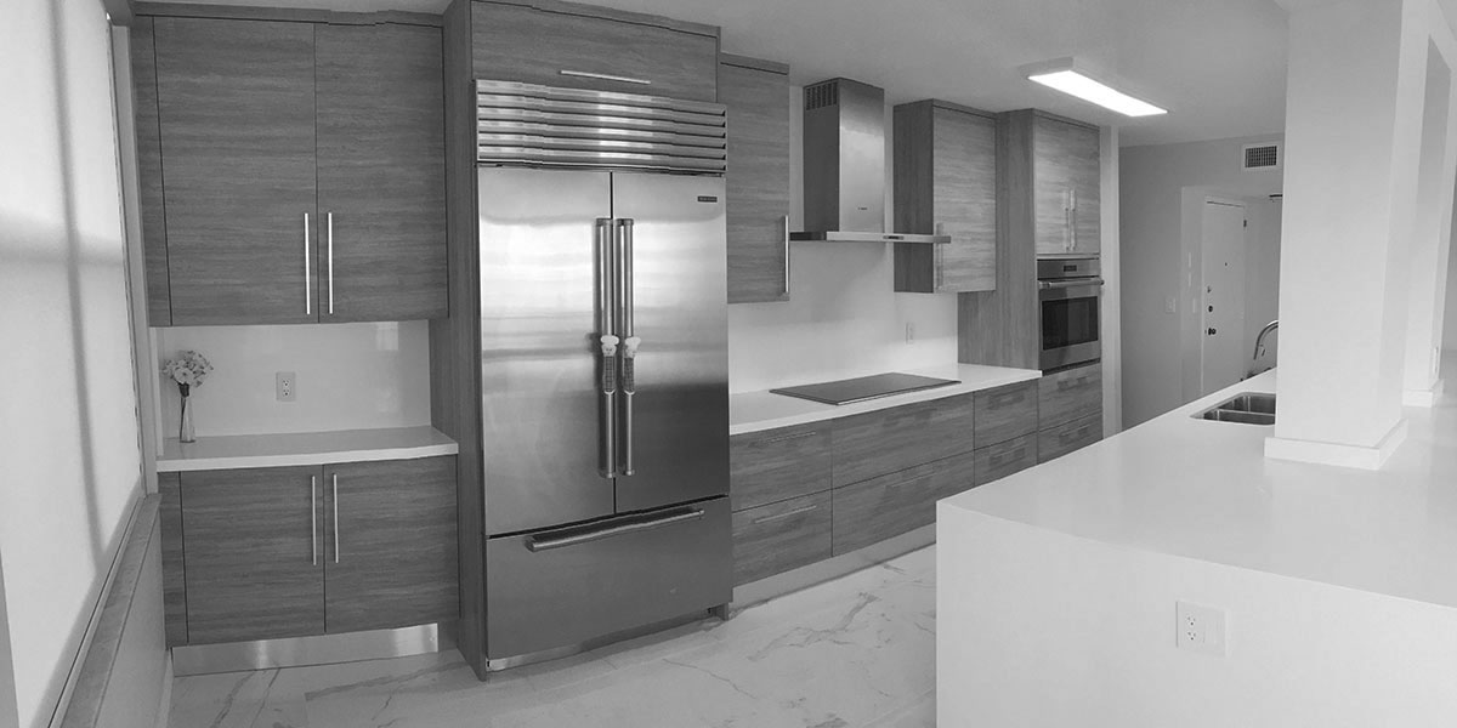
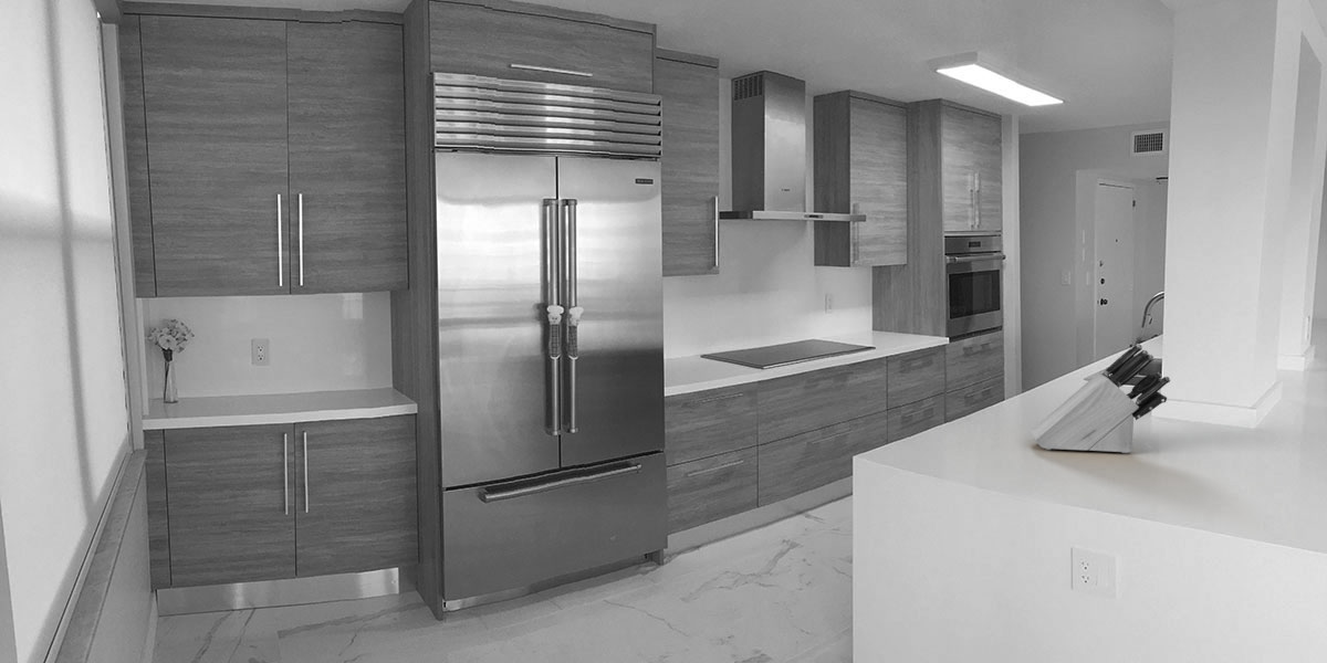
+ knife block [1028,343,1171,454]
